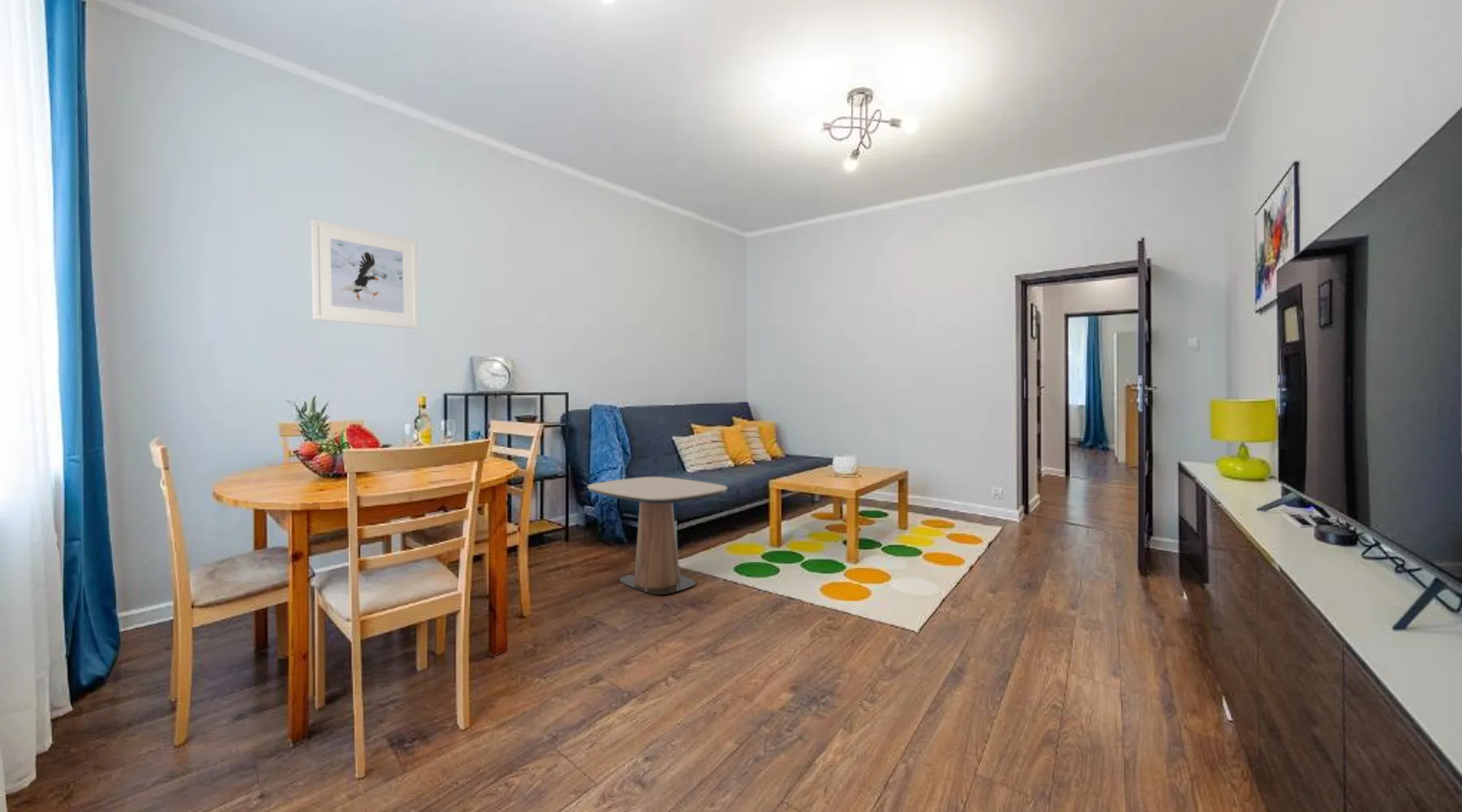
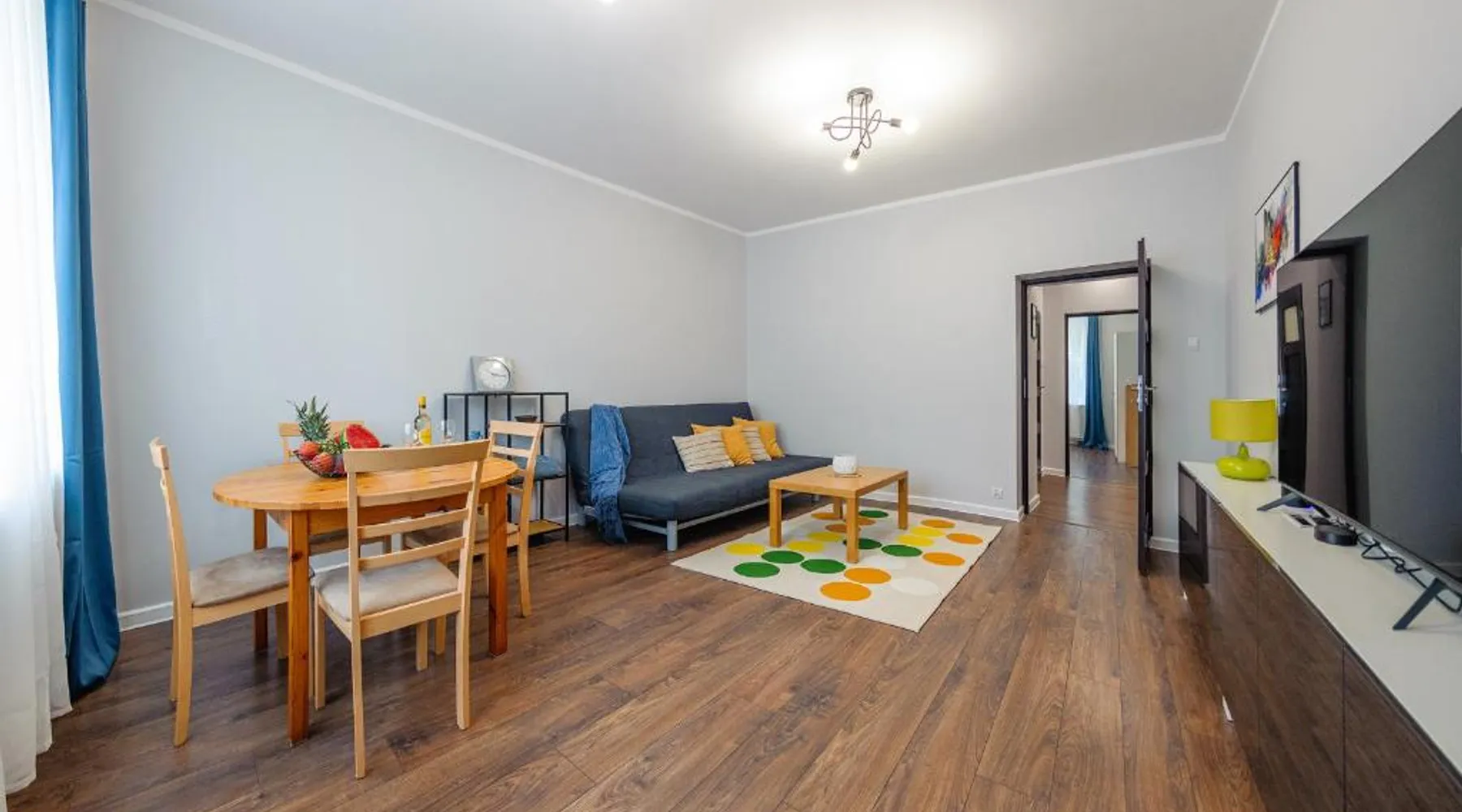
- side table [586,476,728,595]
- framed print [310,218,420,330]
